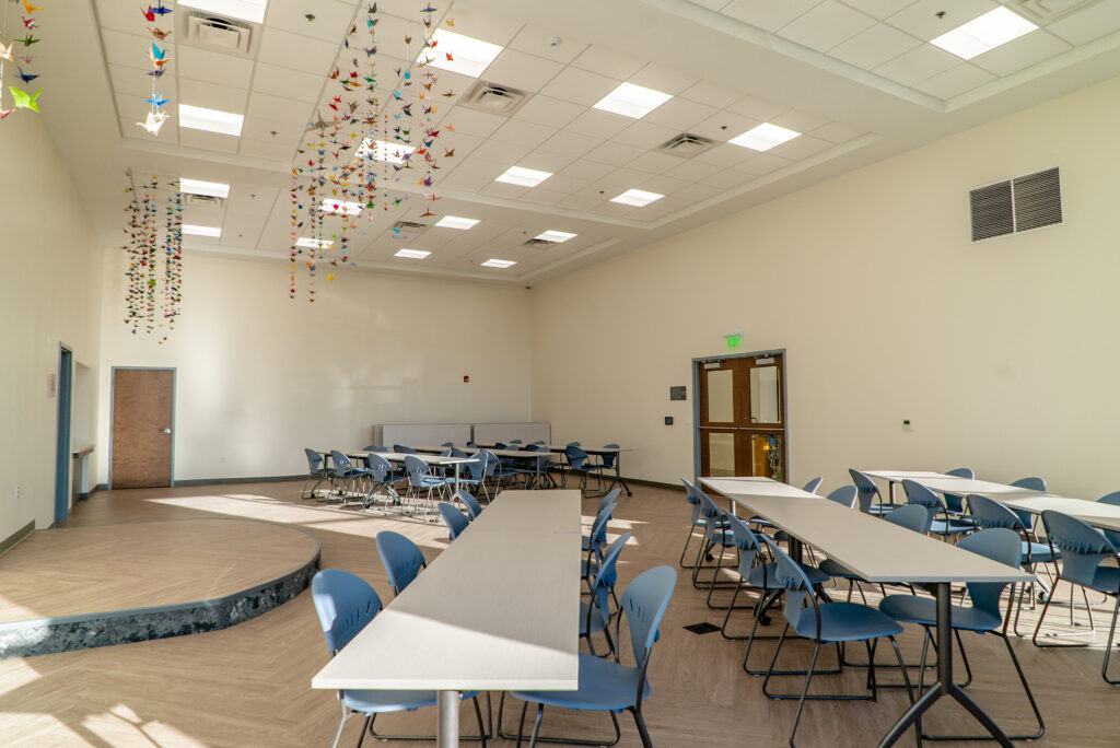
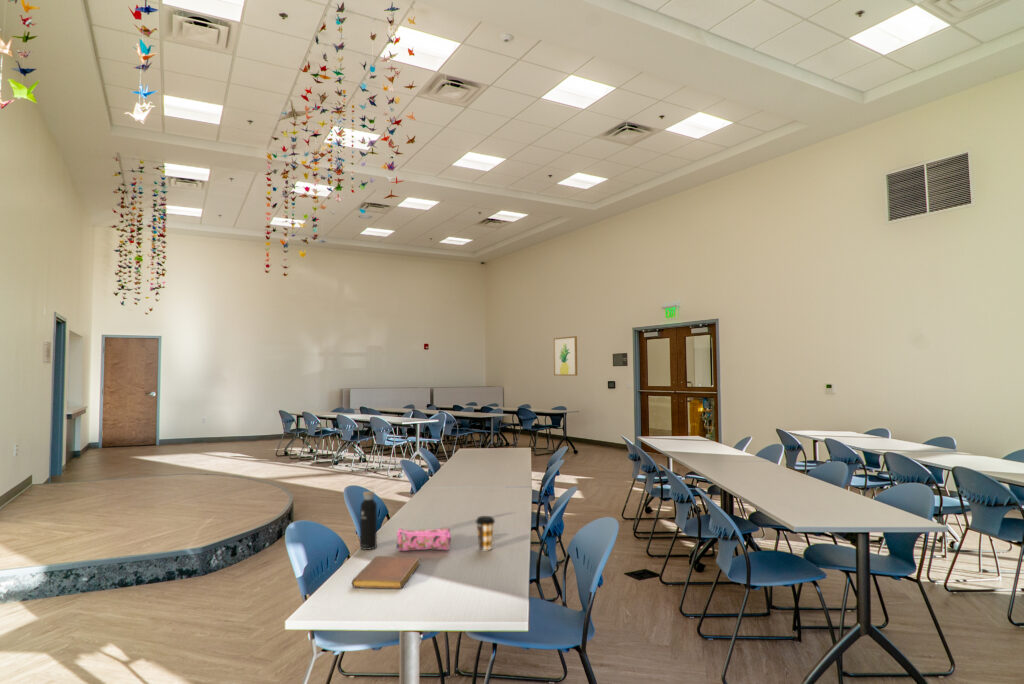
+ pencil case [395,526,452,552]
+ notebook [351,555,421,590]
+ water bottle [359,486,378,551]
+ wall art [553,335,578,377]
+ coffee cup [475,515,496,551]
